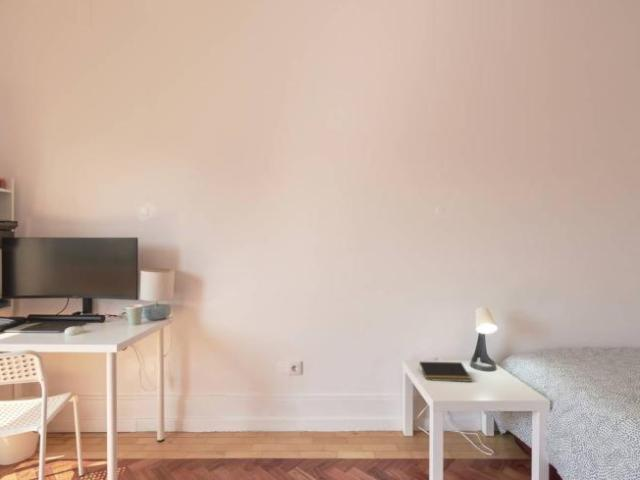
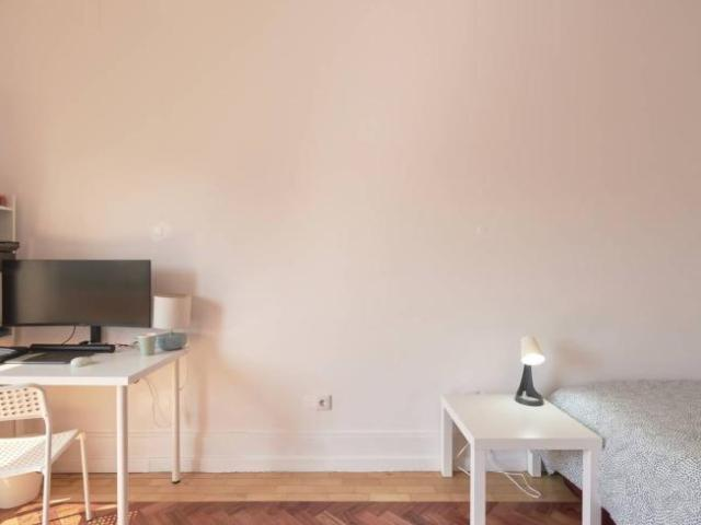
- notepad [417,361,473,383]
